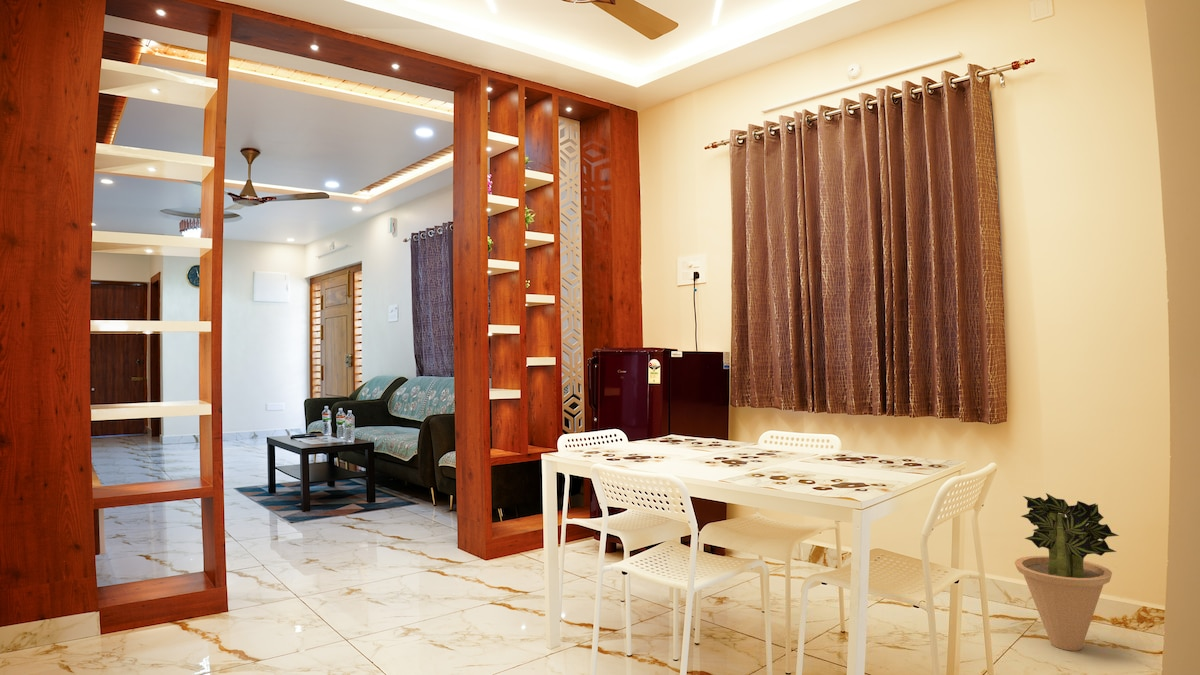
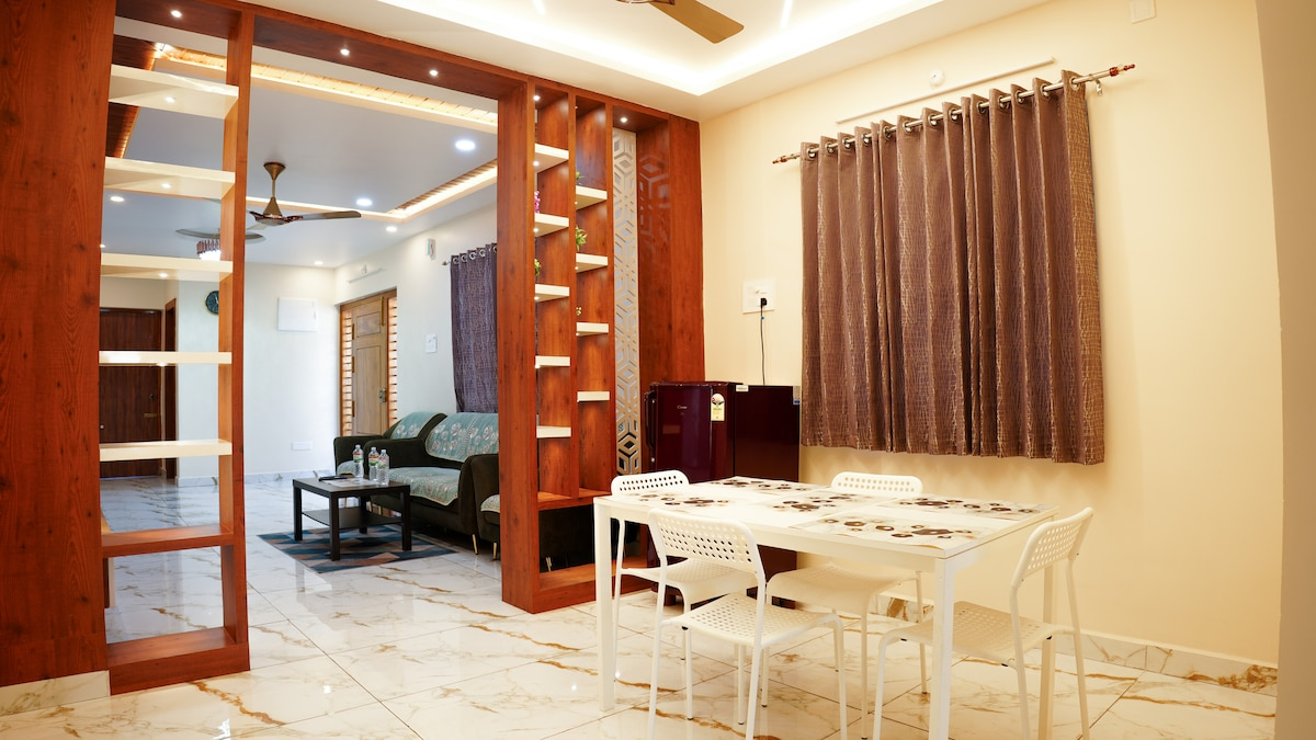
- potted plant [1014,492,1120,652]
